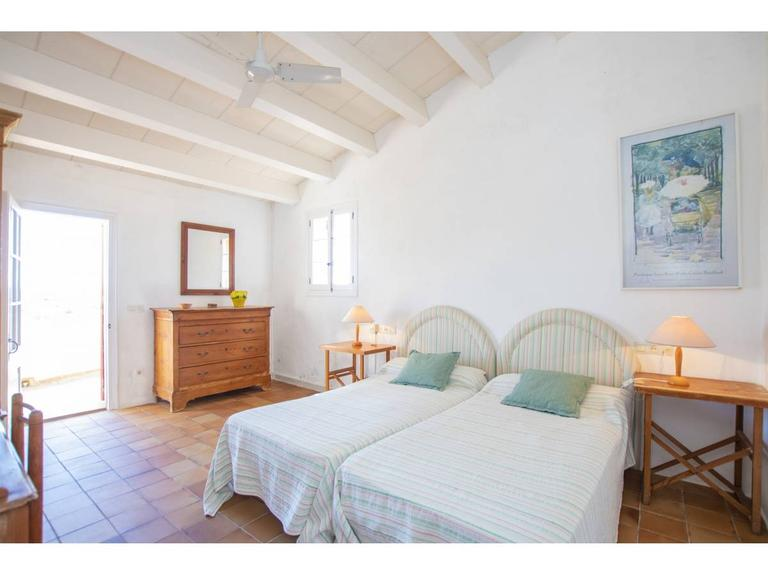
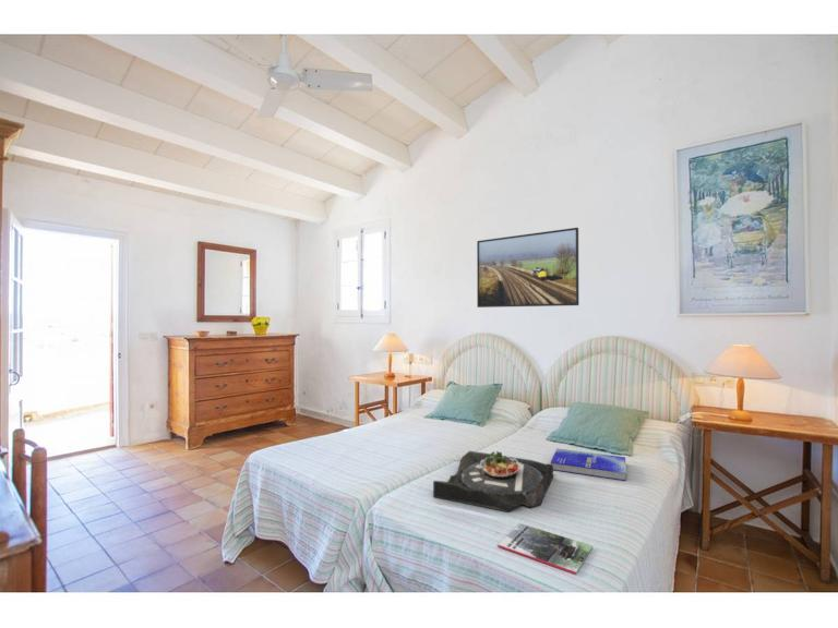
+ magazine [496,522,594,576]
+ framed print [476,227,579,309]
+ book [550,447,627,482]
+ serving tray [432,450,554,514]
